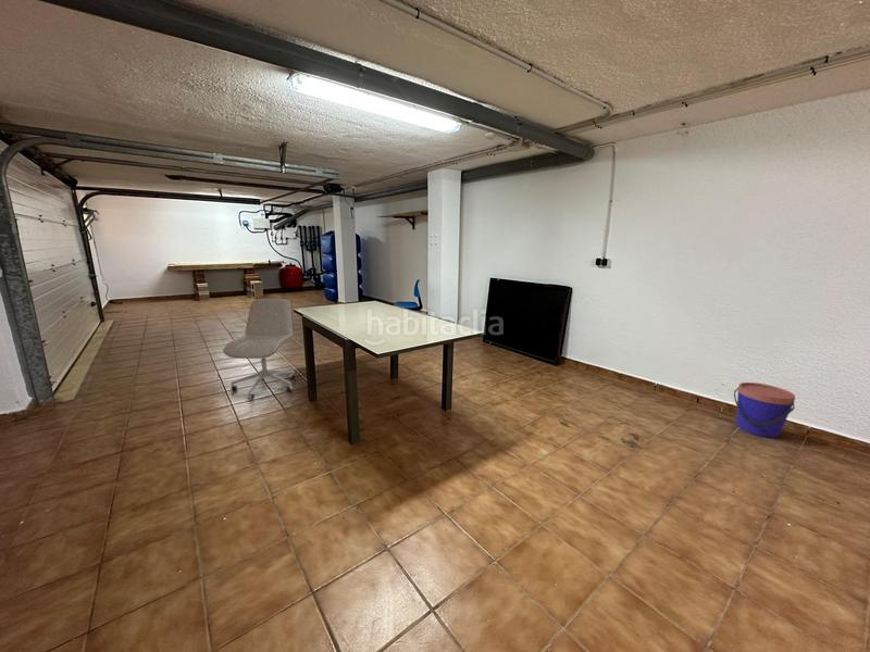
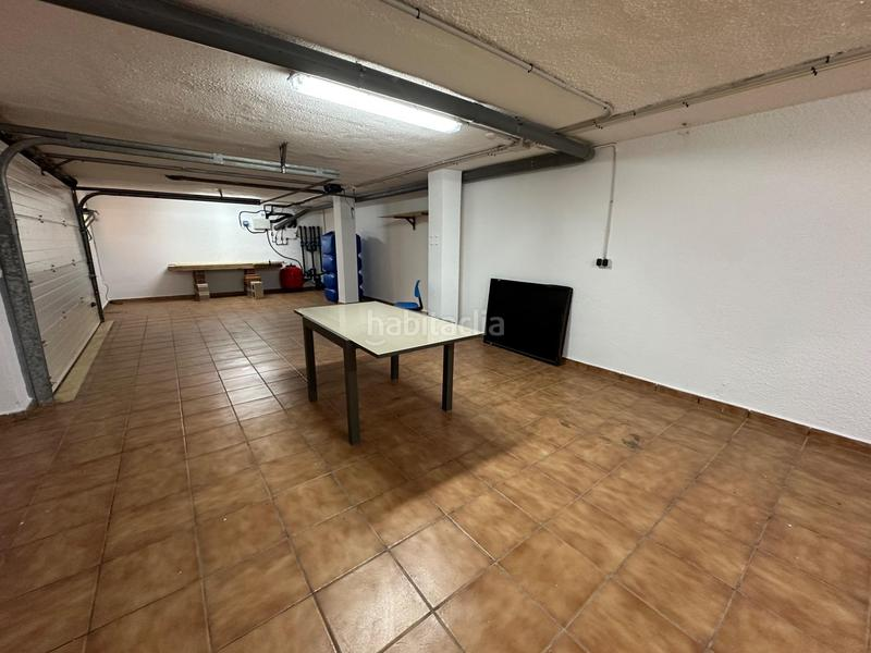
- office chair [222,297,297,400]
- bucket [733,381,796,439]
